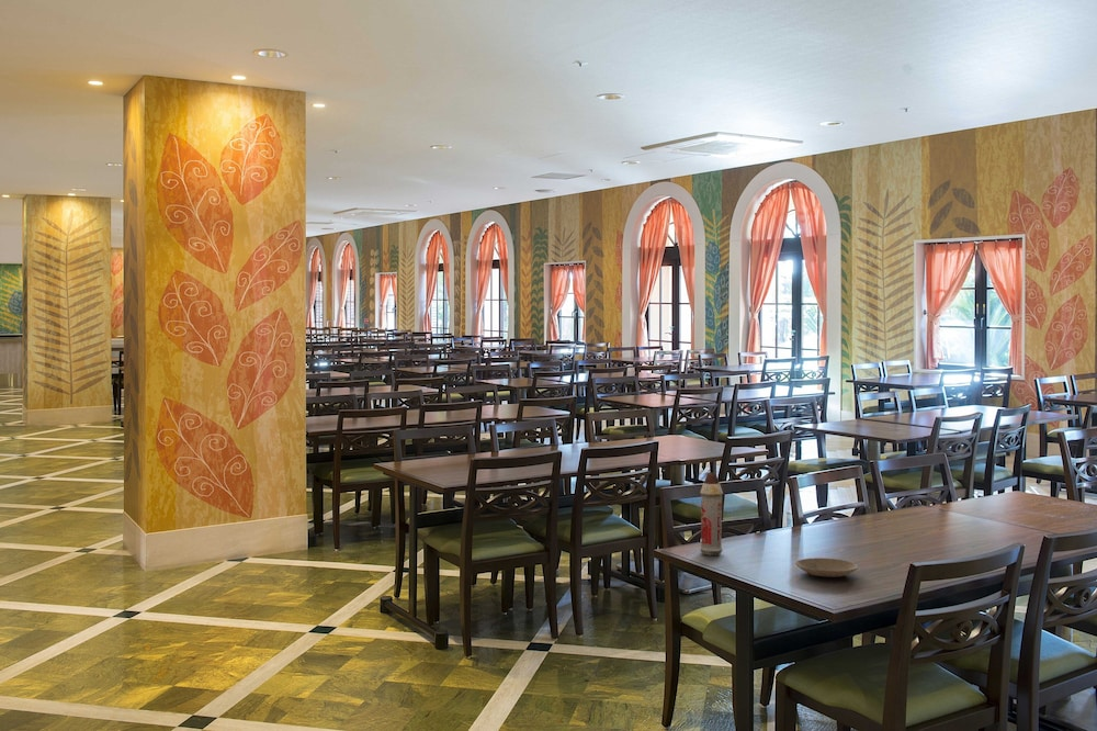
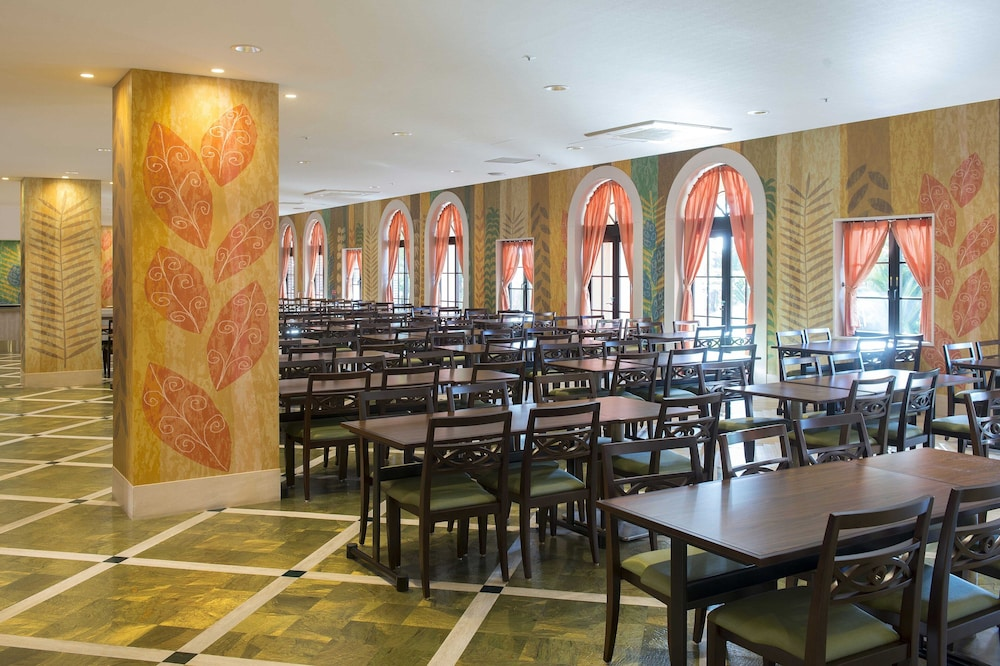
- spray bottle [699,471,724,556]
- plate [794,558,859,578]
